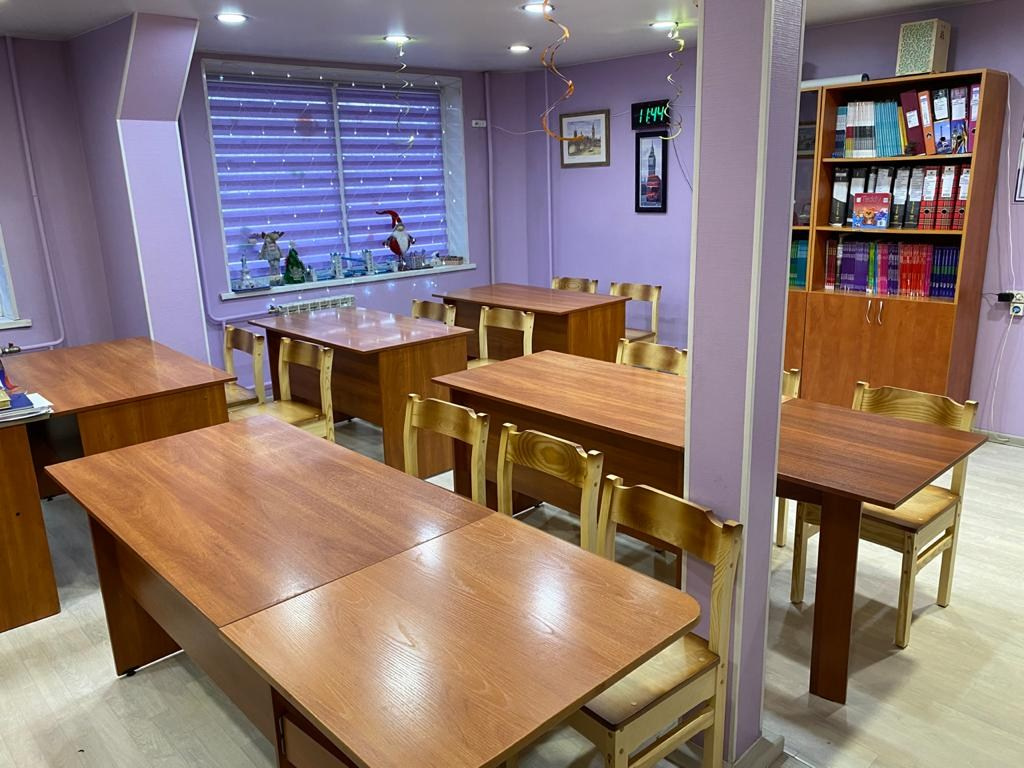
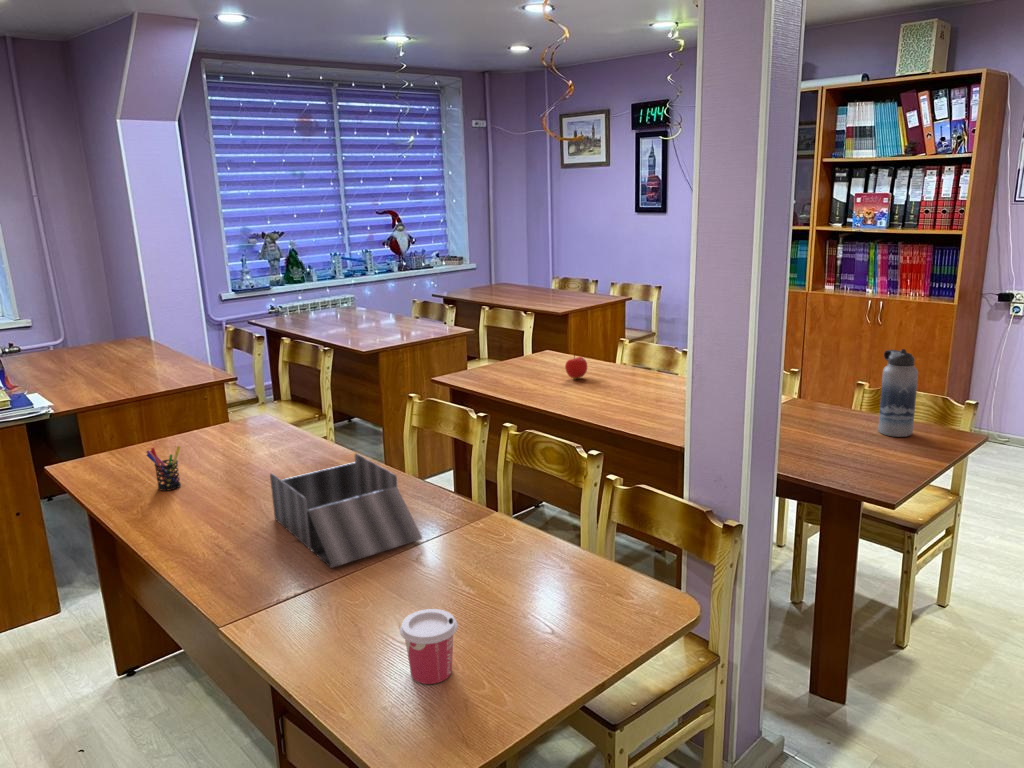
+ fruit [564,353,588,380]
+ water bottle [877,348,919,438]
+ pen holder [145,445,182,492]
+ cup [399,608,459,685]
+ desk organizer [269,452,423,569]
